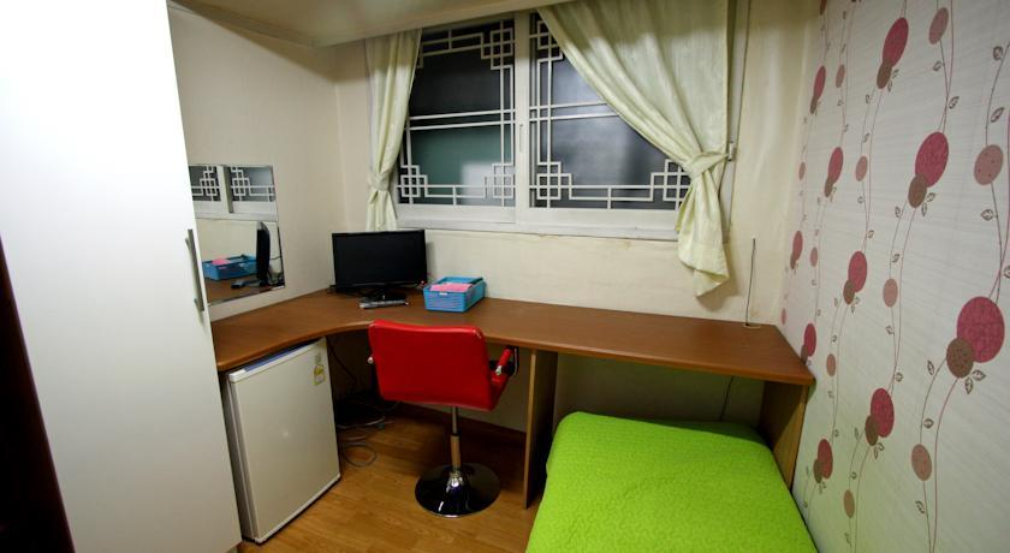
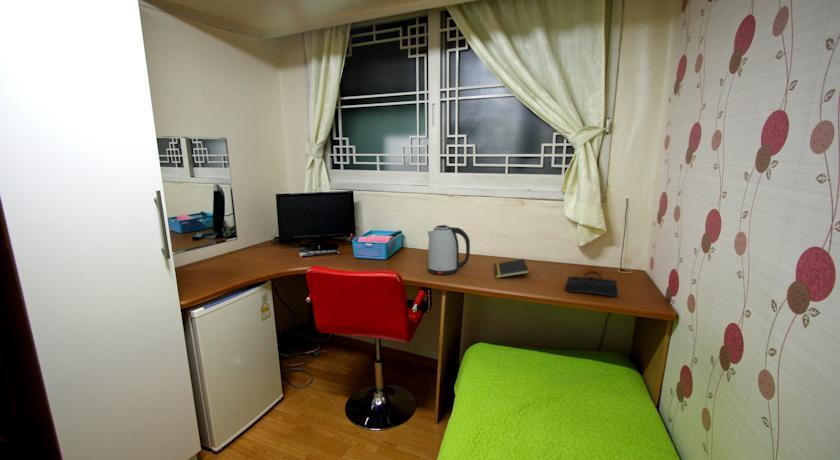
+ notepad [493,258,530,279]
+ kettle [427,224,471,276]
+ pencil case [564,270,619,298]
